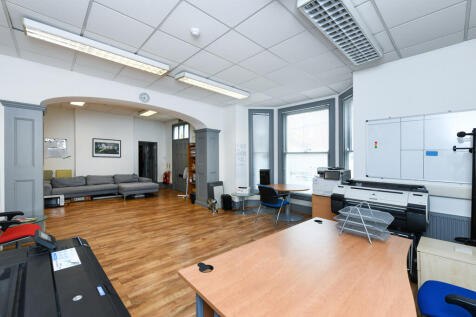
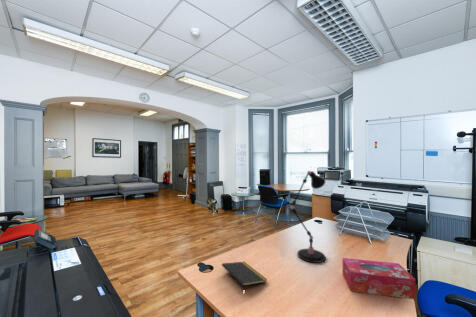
+ notepad [221,261,268,289]
+ desk lamp [289,170,326,264]
+ tissue box [342,257,417,300]
